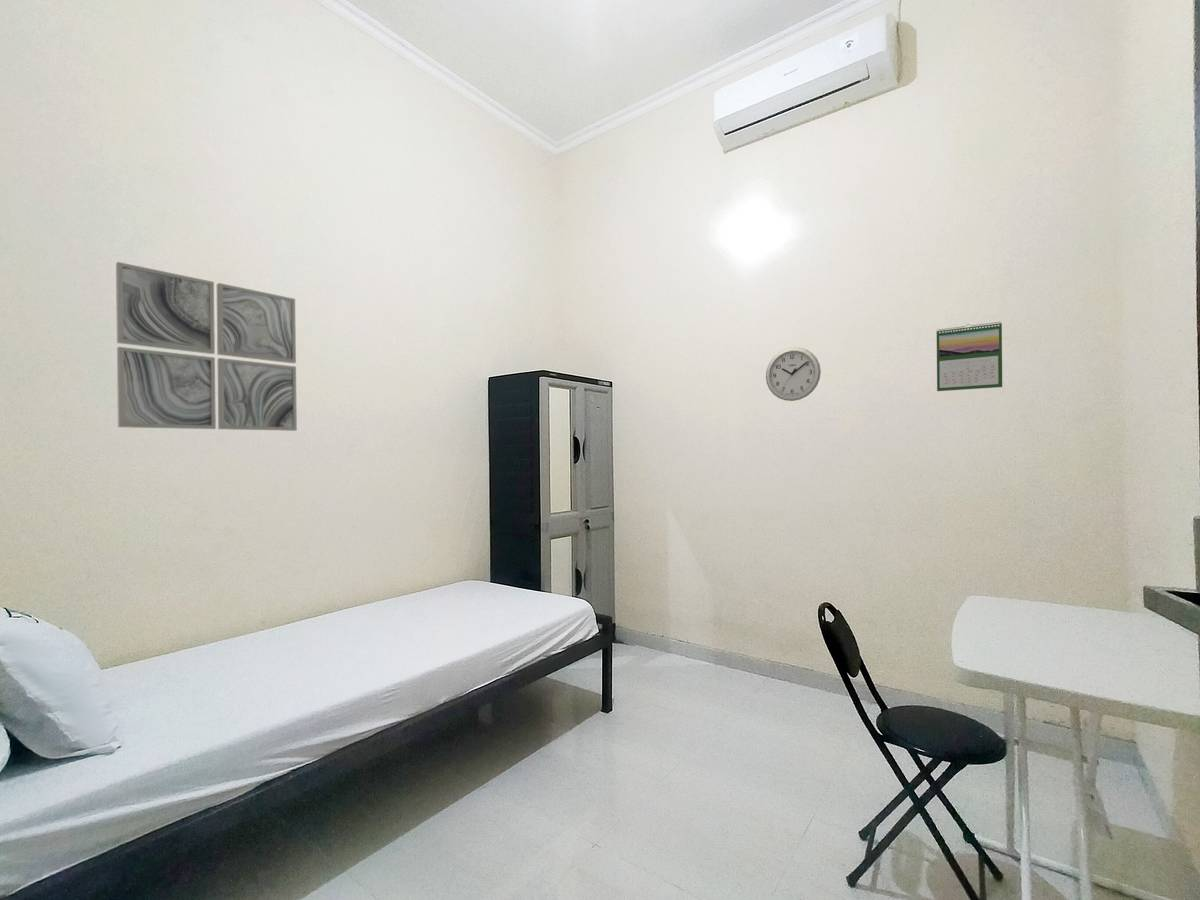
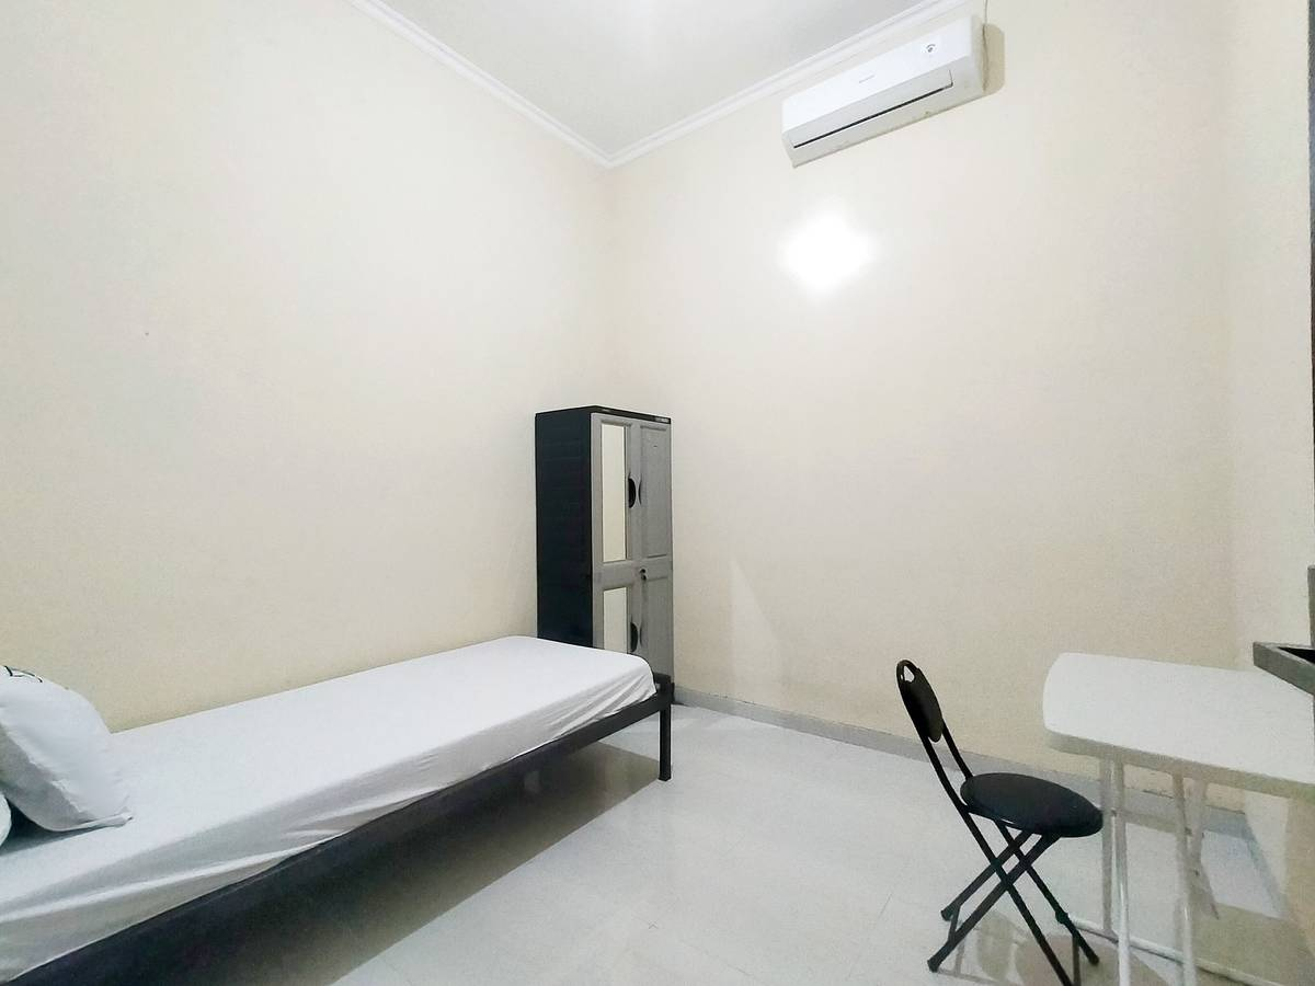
- calendar [936,321,1003,392]
- wall art [115,261,298,432]
- wall clock [765,346,822,402]
